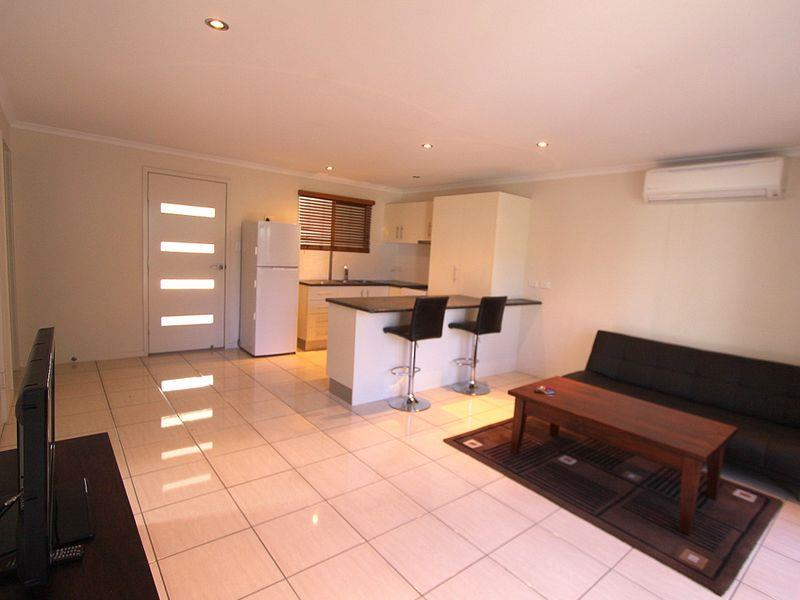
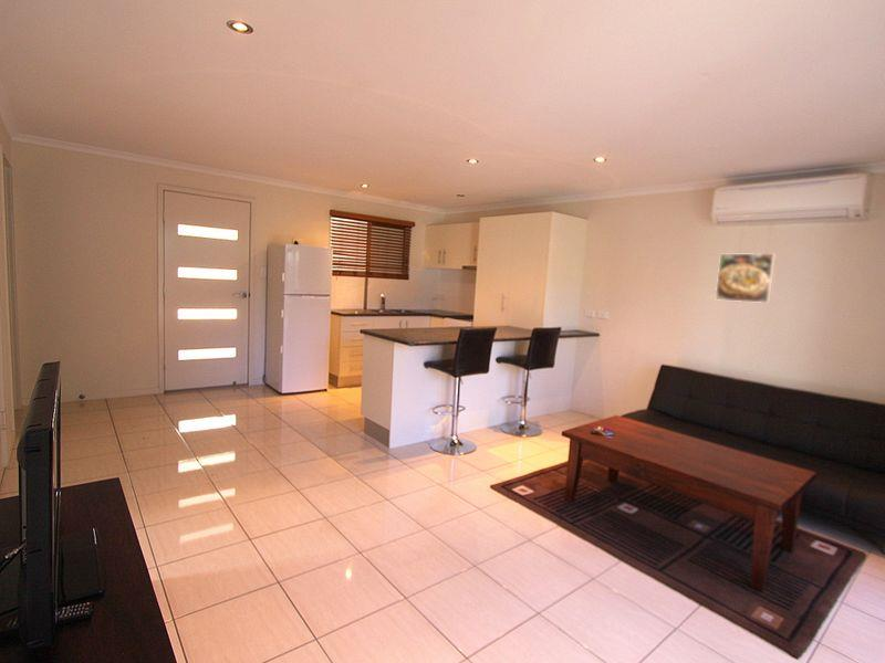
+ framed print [715,252,777,304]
